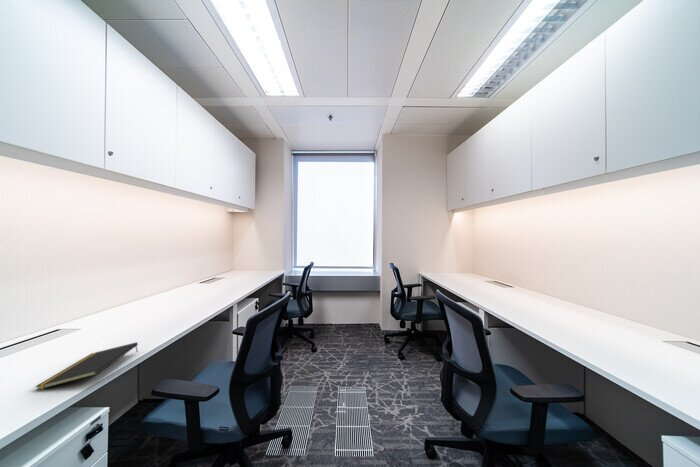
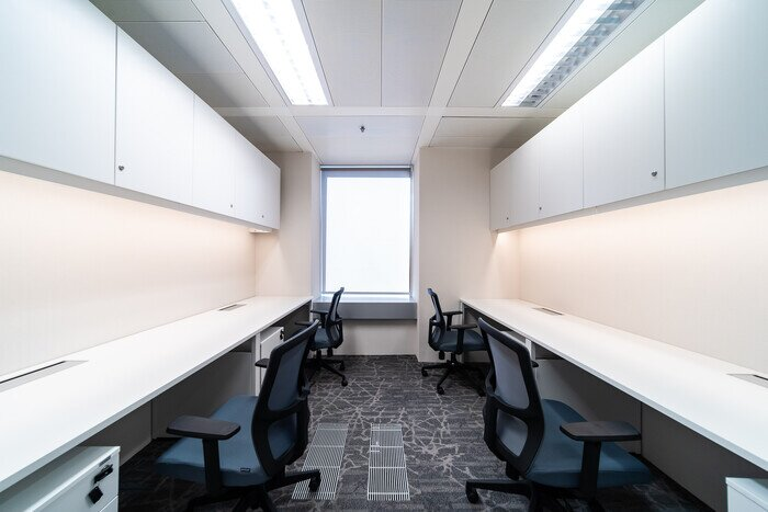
- notepad [34,341,139,391]
